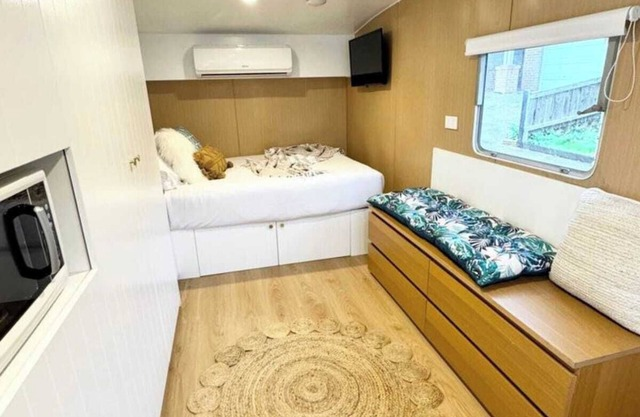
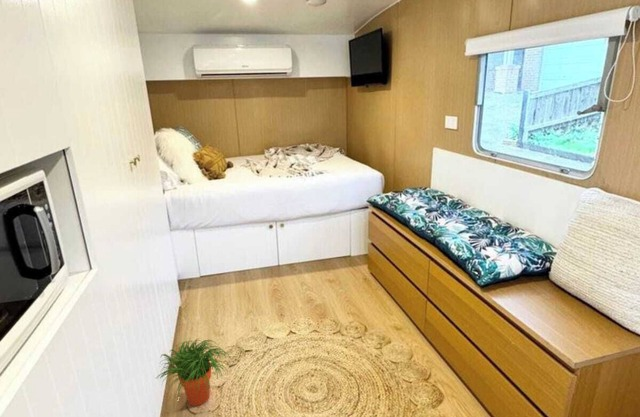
+ potted plant [156,337,232,407]
